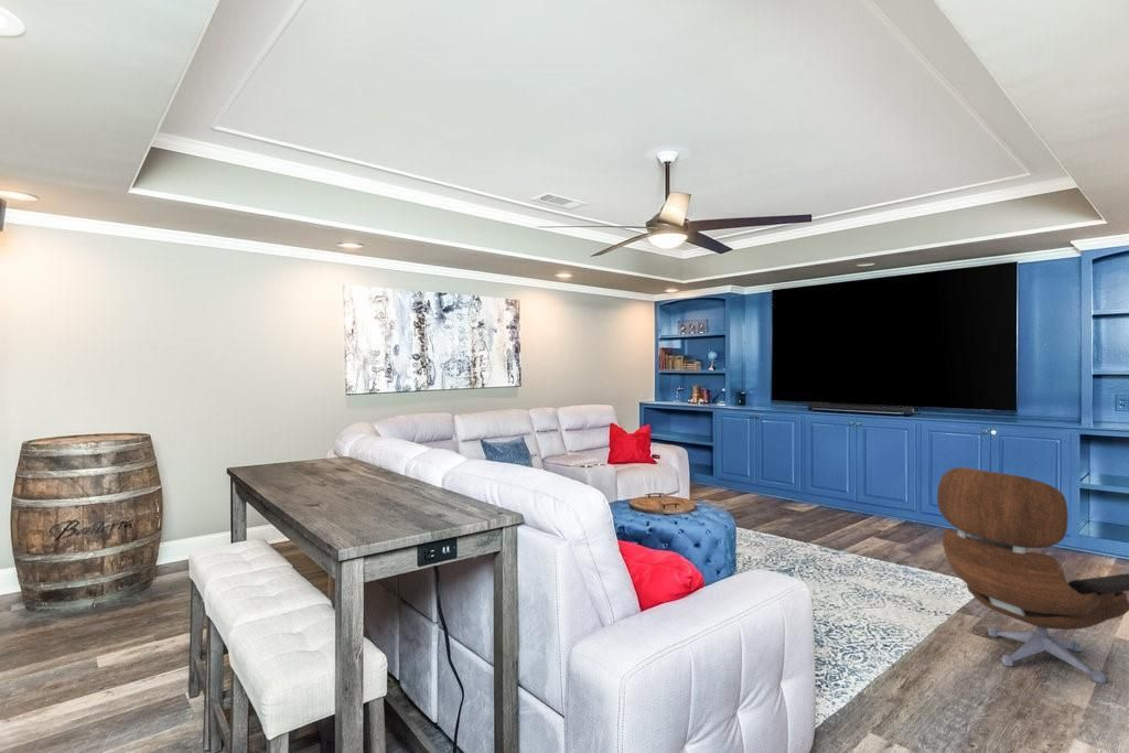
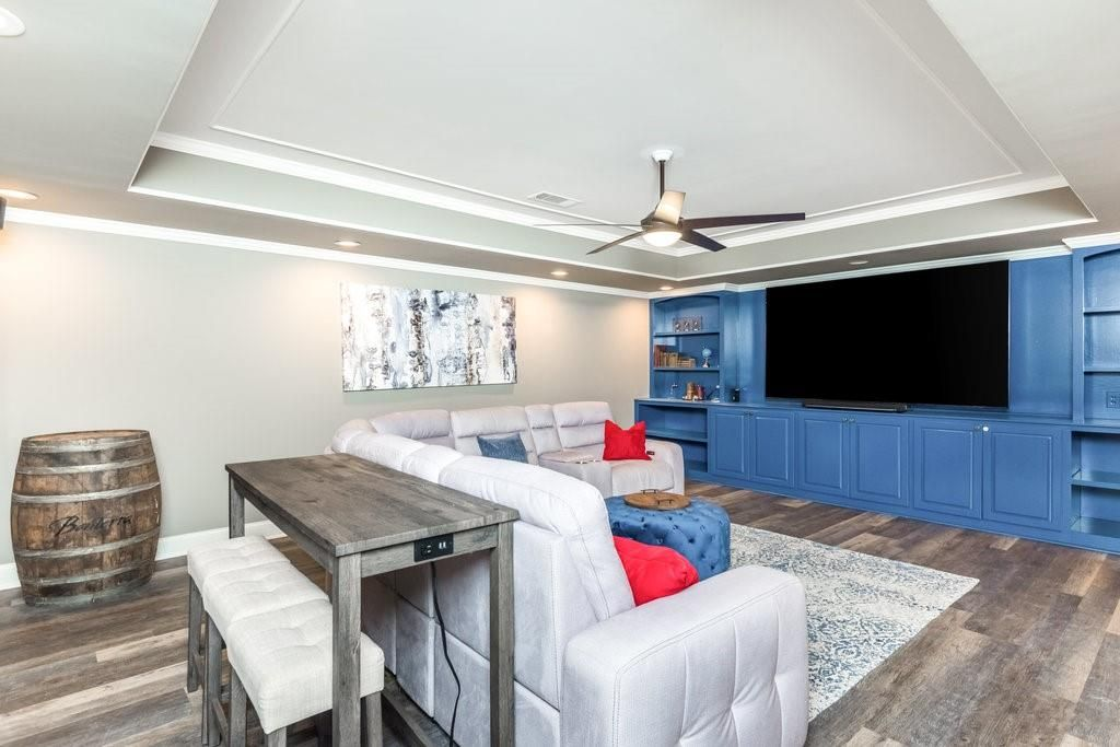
- lounge chair [936,466,1129,685]
